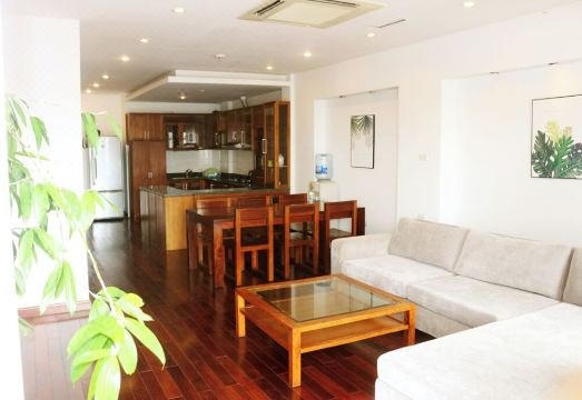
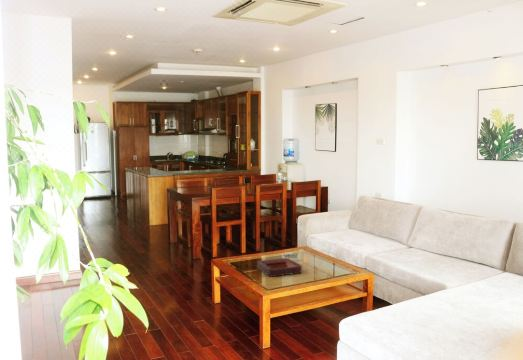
+ decorative tray [257,257,303,278]
